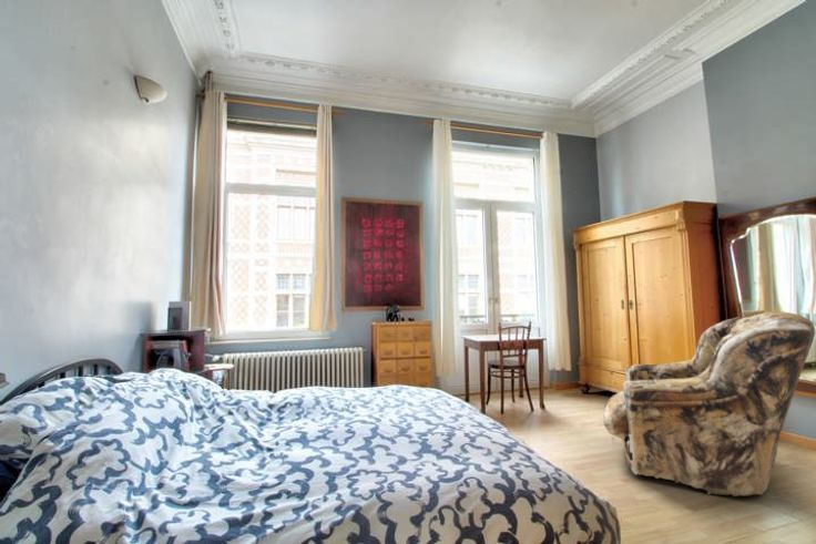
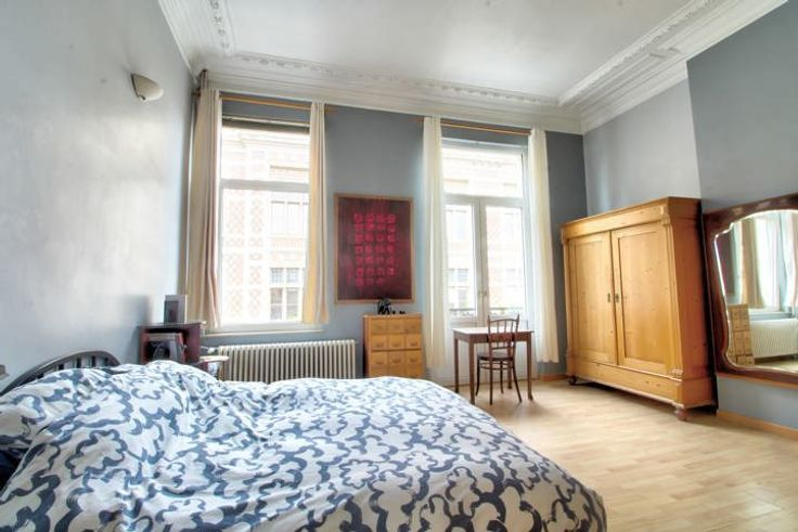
- armchair [602,310,816,497]
